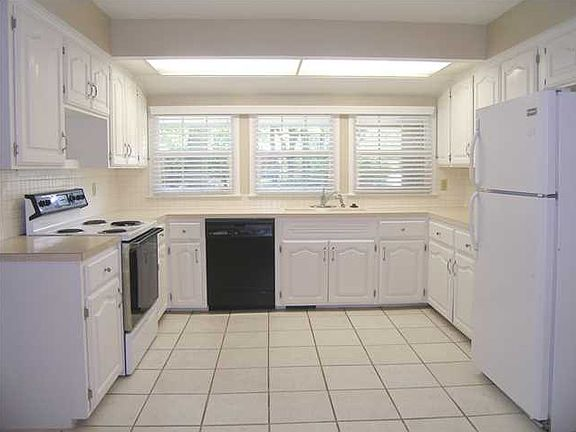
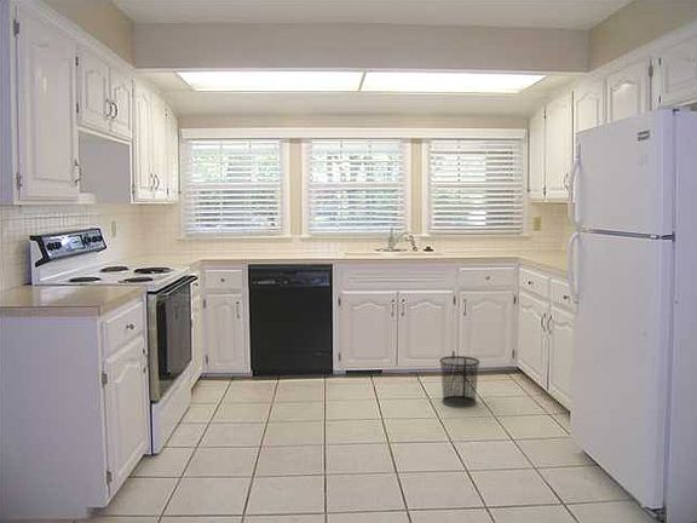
+ waste bin [438,355,480,408]
